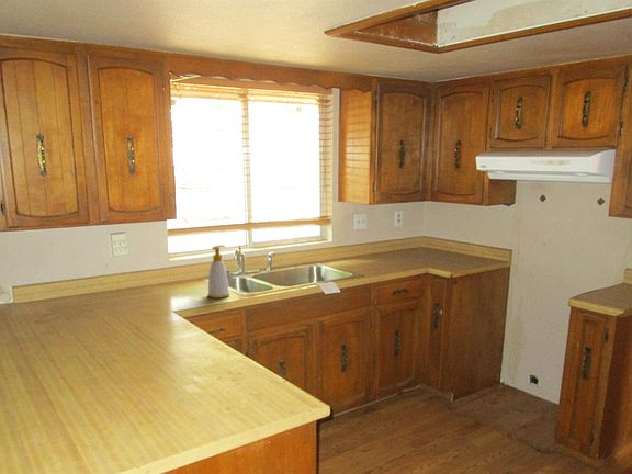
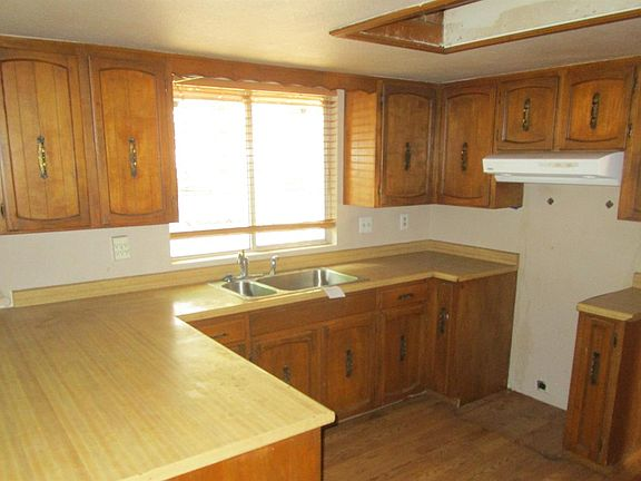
- soap bottle [206,245,230,300]
